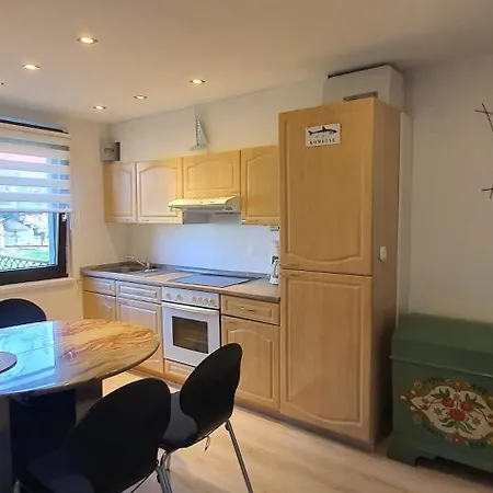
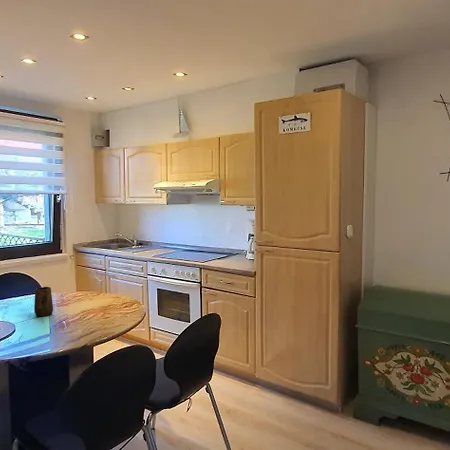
+ mug [33,286,54,317]
